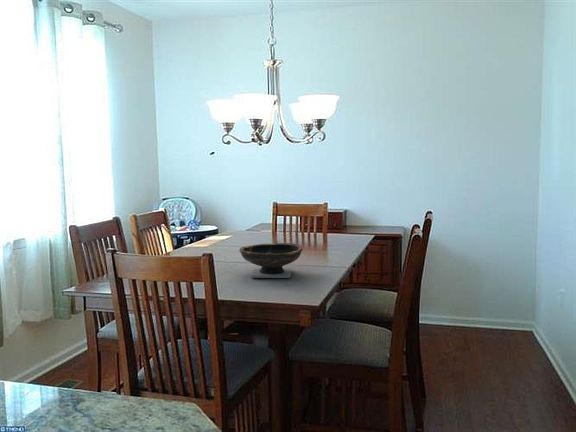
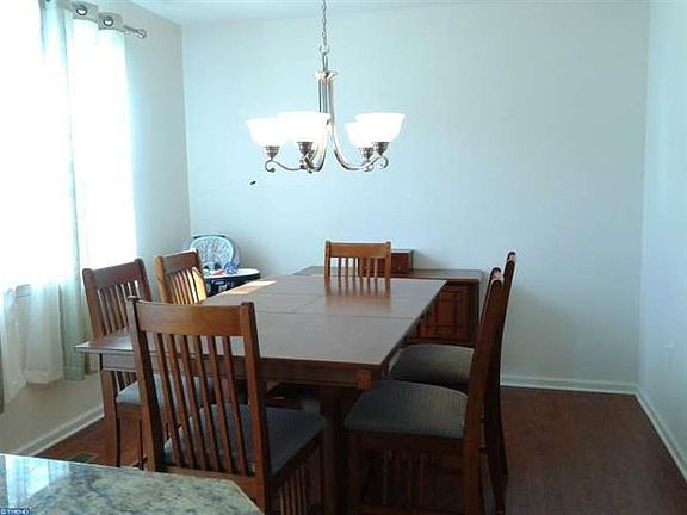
- bowl [238,242,303,279]
